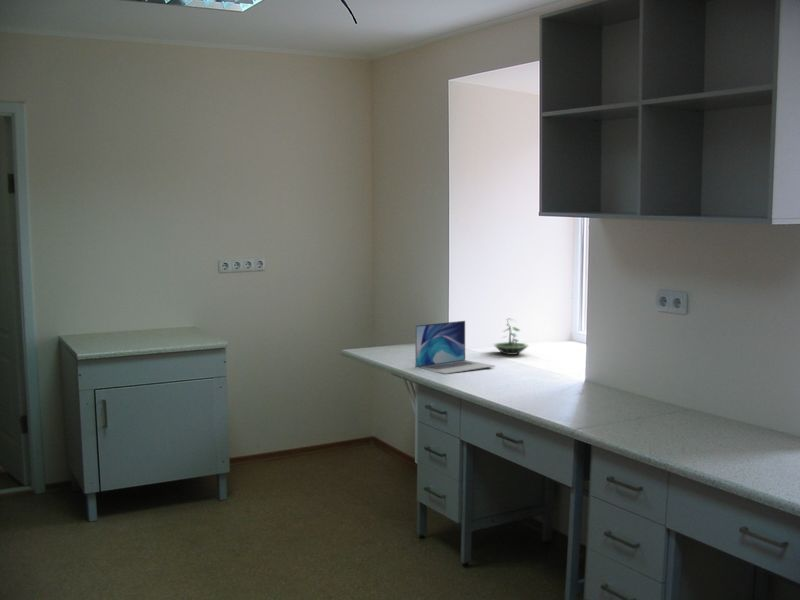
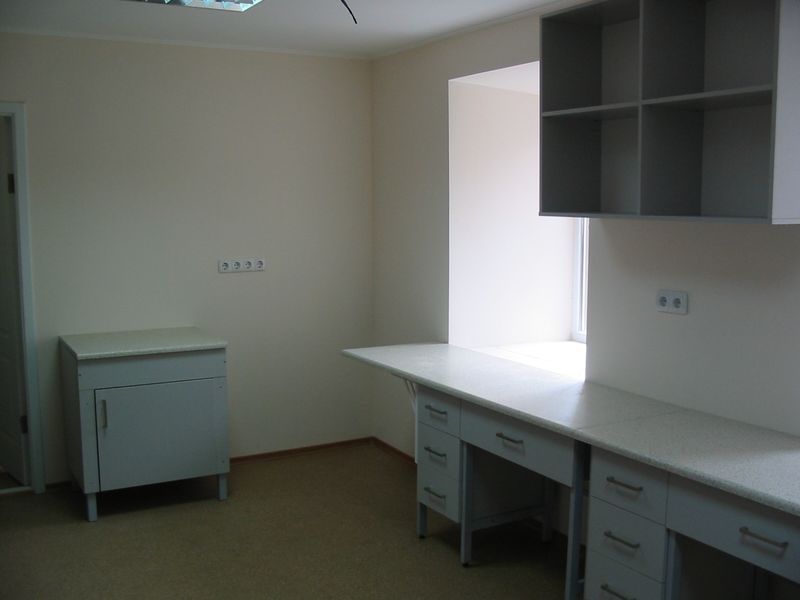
- laptop [414,320,496,375]
- terrarium [492,318,530,356]
